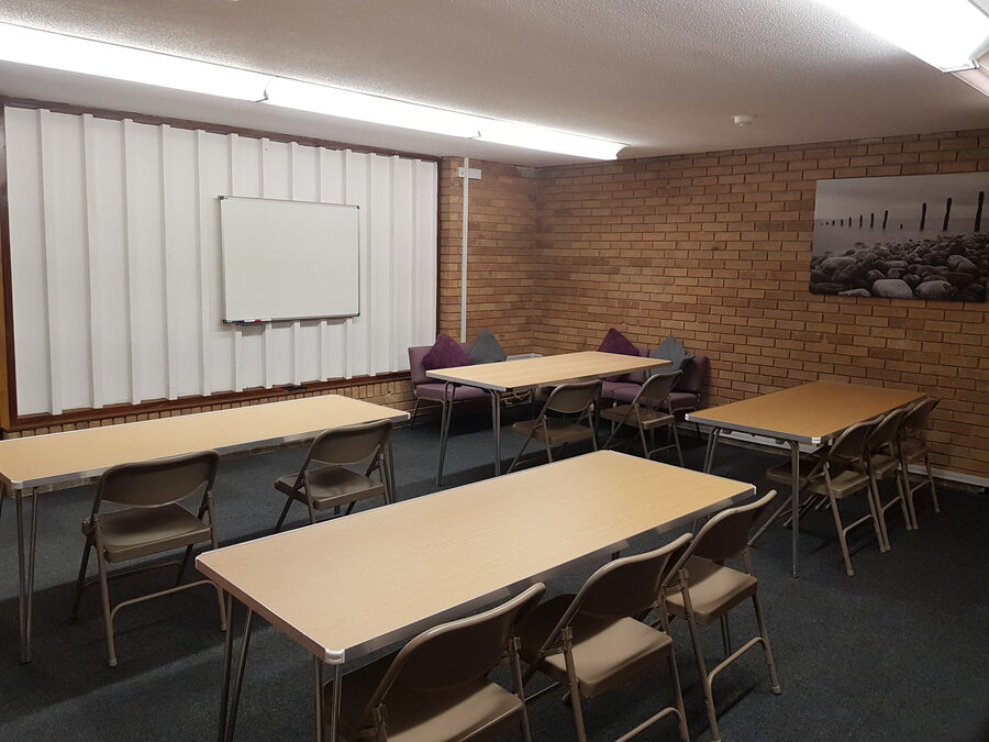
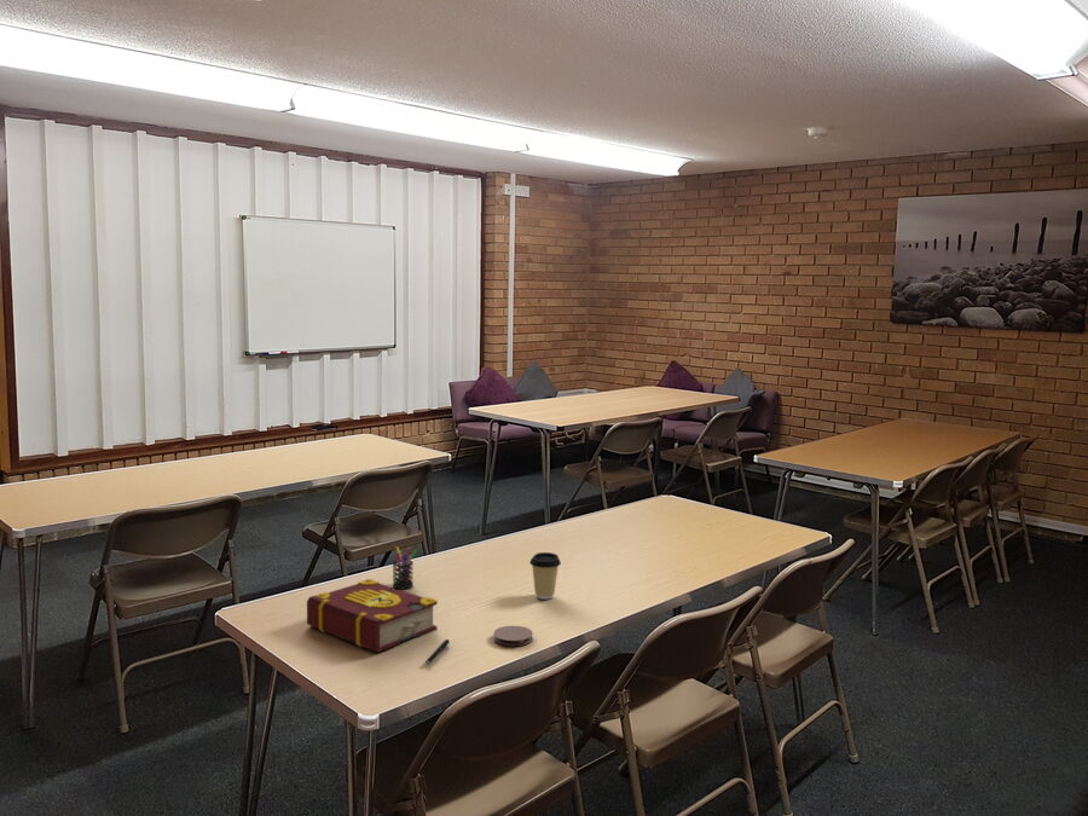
+ book [306,578,439,654]
+ pen [424,638,451,666]
+ coffee cup [528,551,562,601]
+ pen holder [392,545,418,591]
+ coaster [492,625,534,647]
